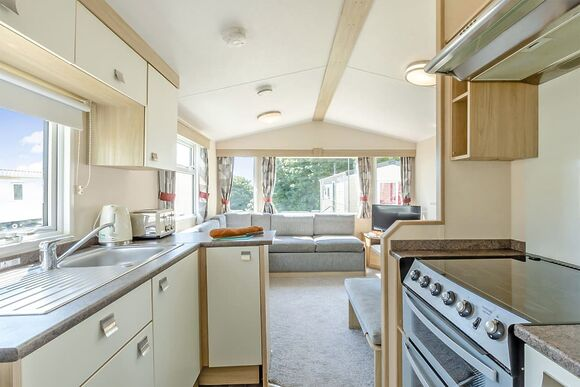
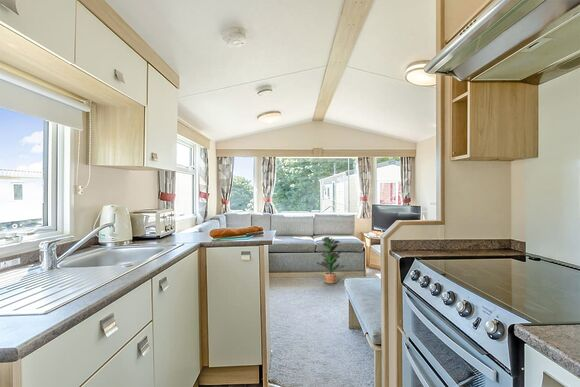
+ potted plant [315,236,346,284]
